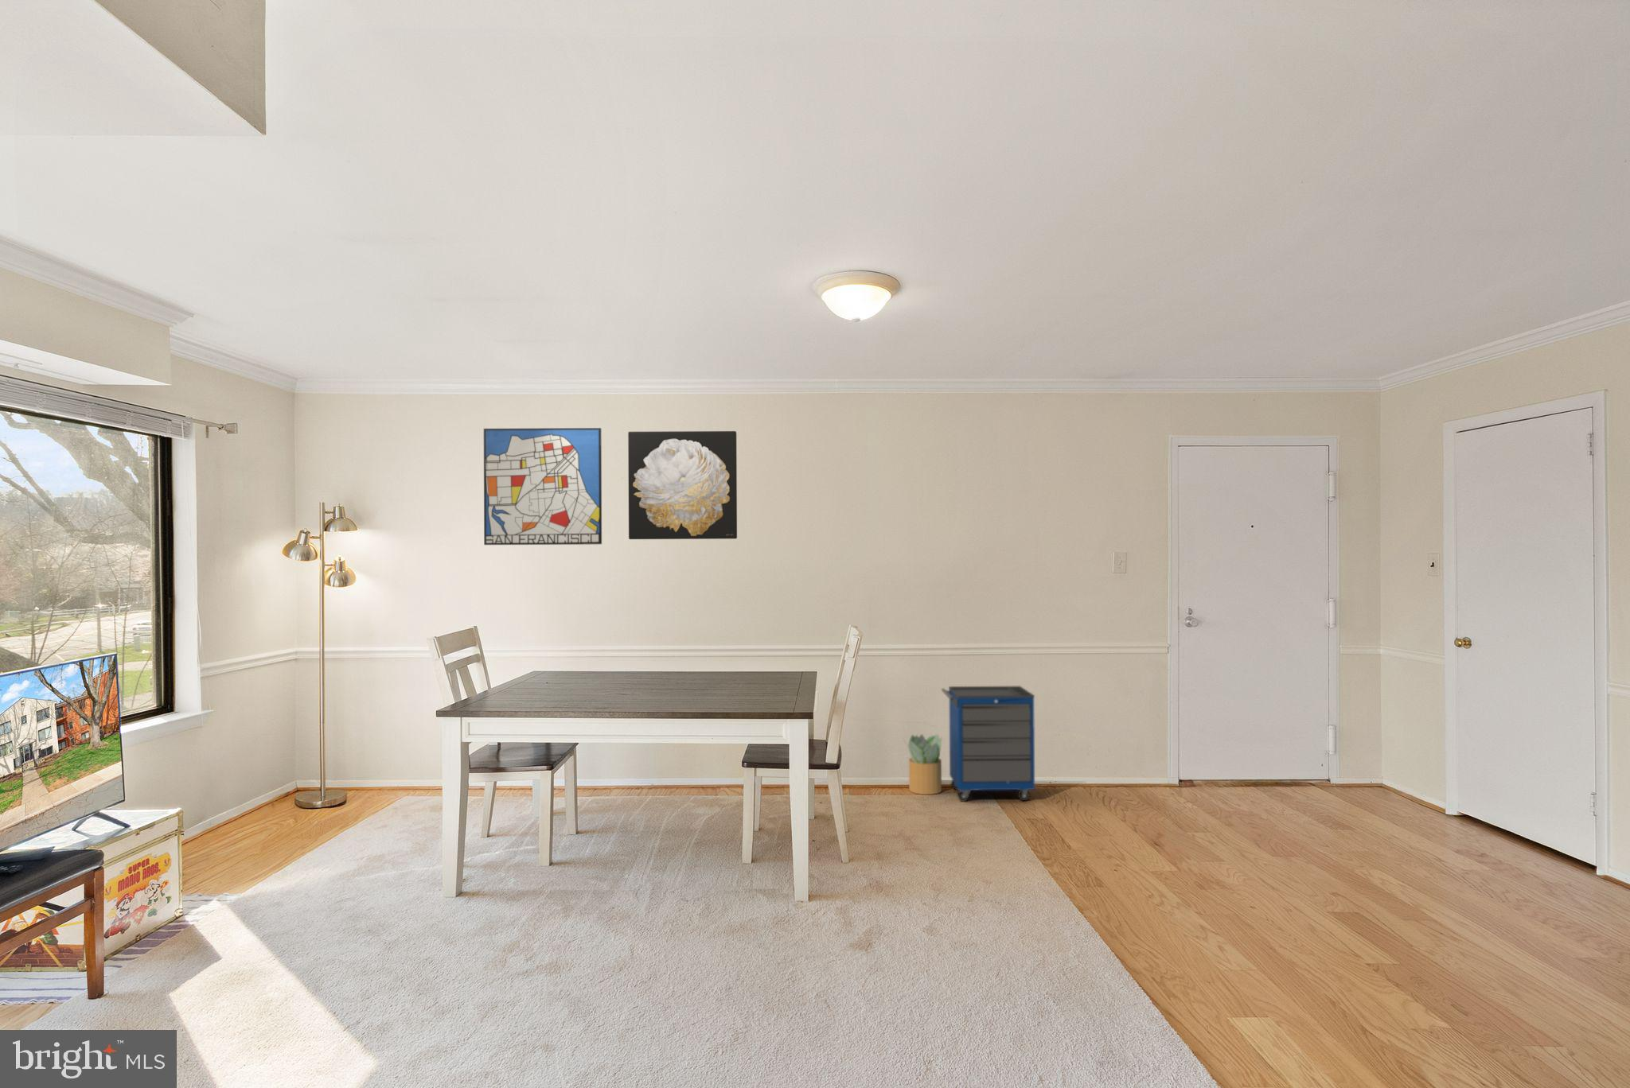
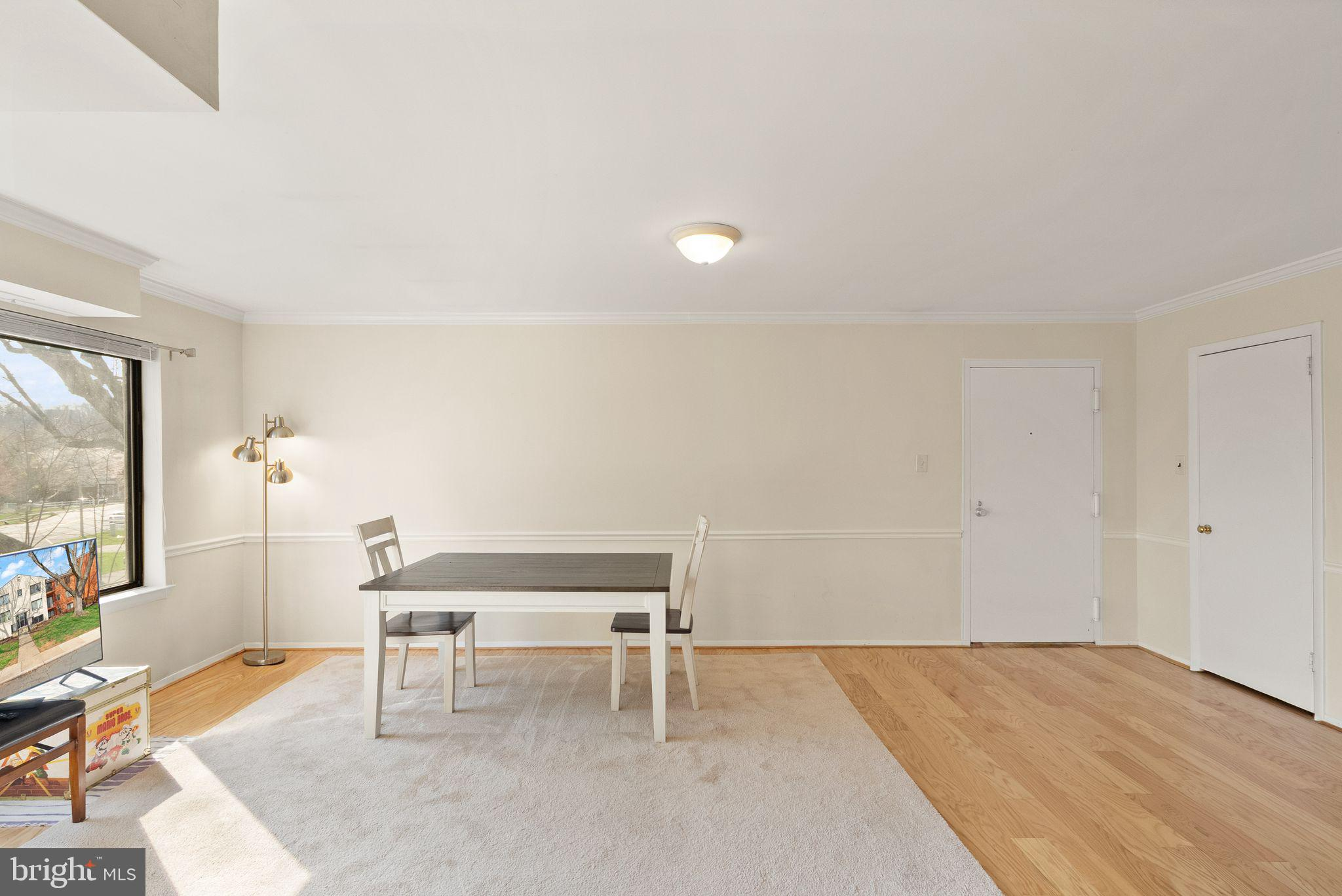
- cabinet [941,686,1036,803]
- wall art [483,427,602,545]
- wall art [627,430,737,540]
- potted plant [904,733,943,795]
